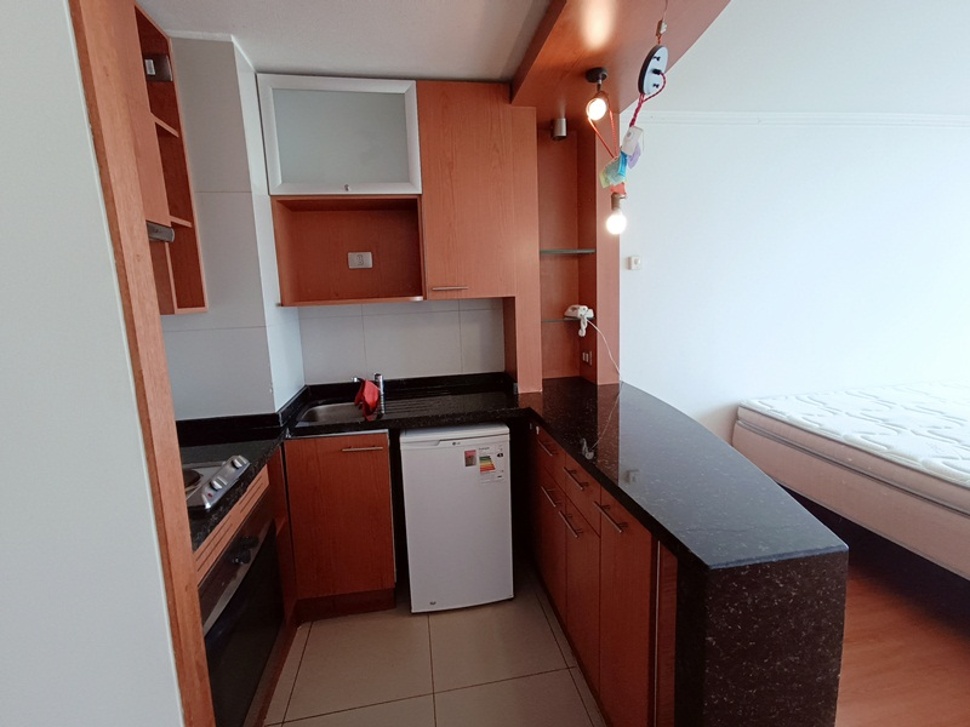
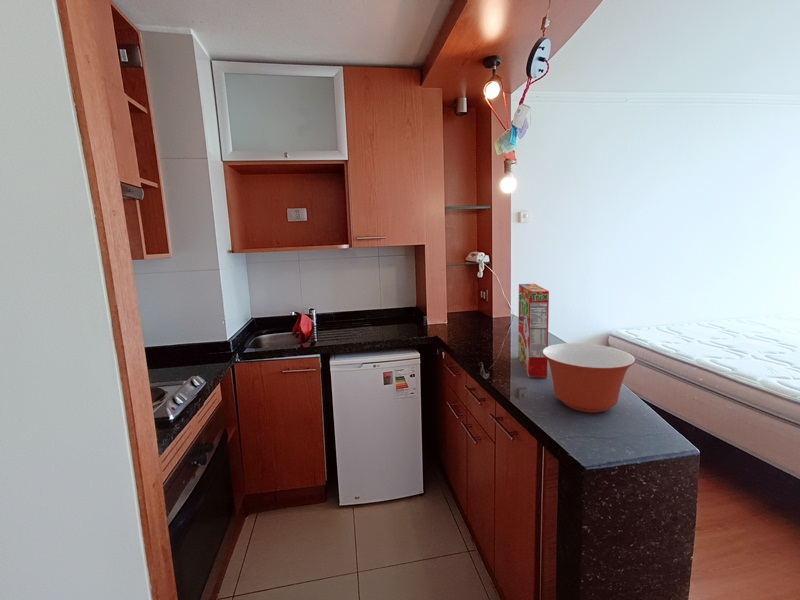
+ cereal box [517,283,550,379]
+ mixing bowl [542,342,636,414]
